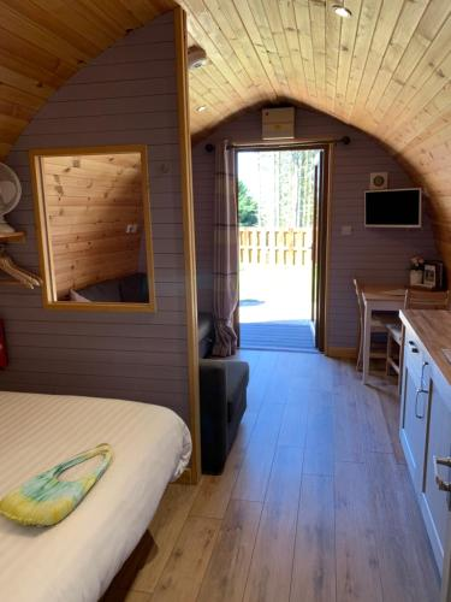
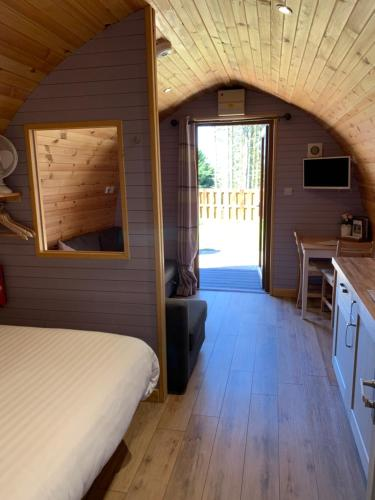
- tote bag [0,442,113,529]
